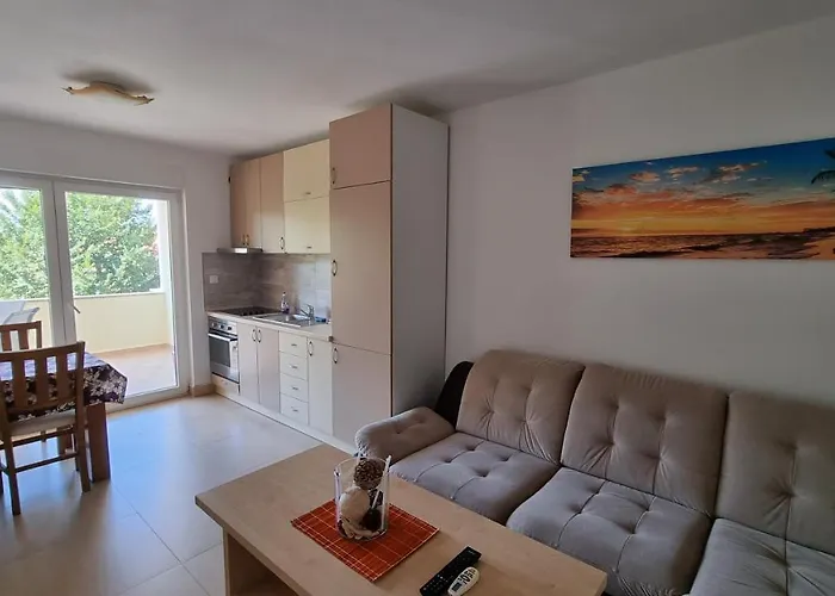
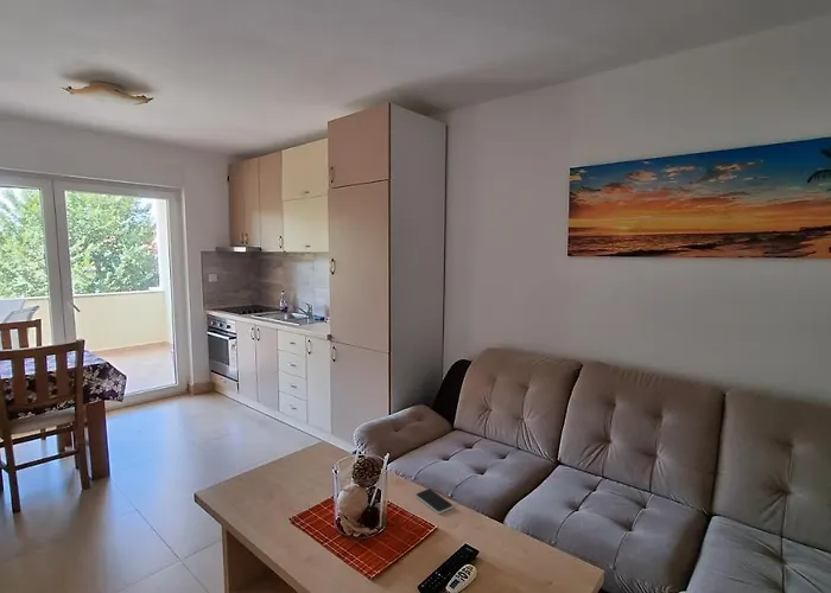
+ smartphone [414,487,455,515]
